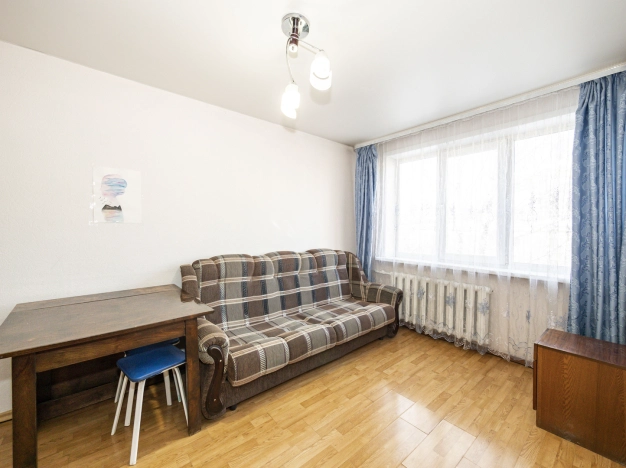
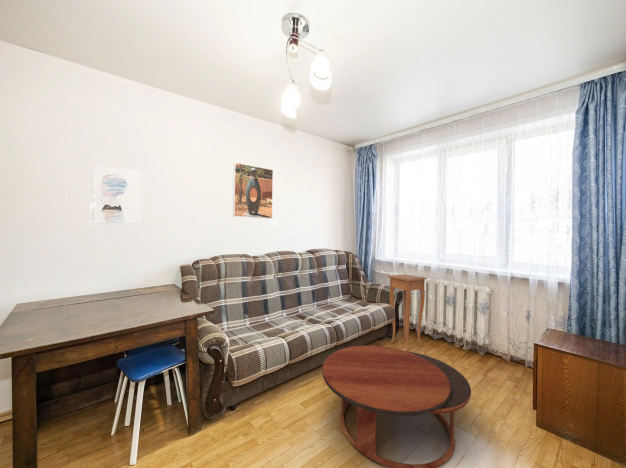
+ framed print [232,161,274,220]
+ coffee table [321,344,472,468]
+ side table [387,273,428,352]
